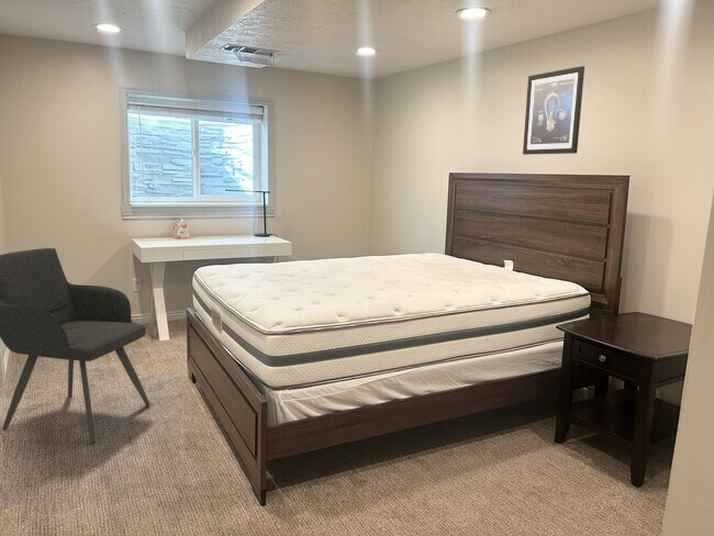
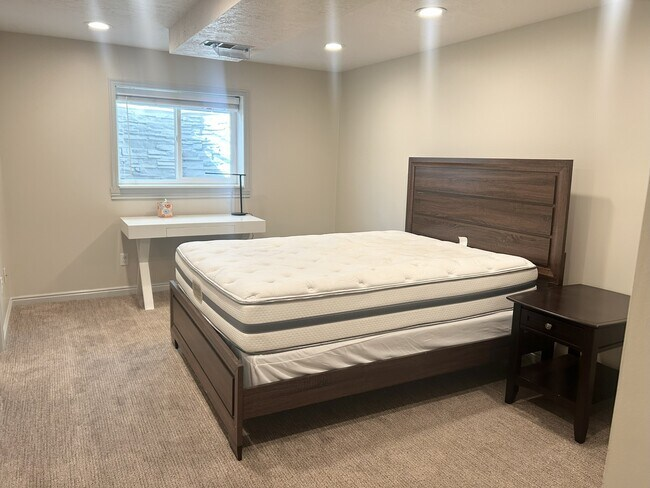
- armchair [0,247,150,445]
- wall art [522,65,585,156]
